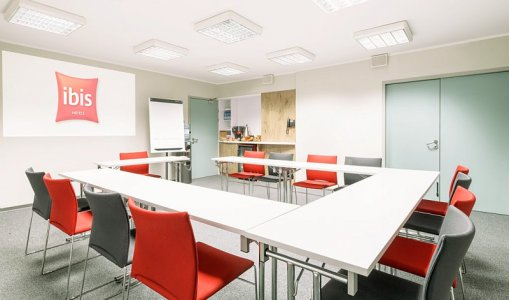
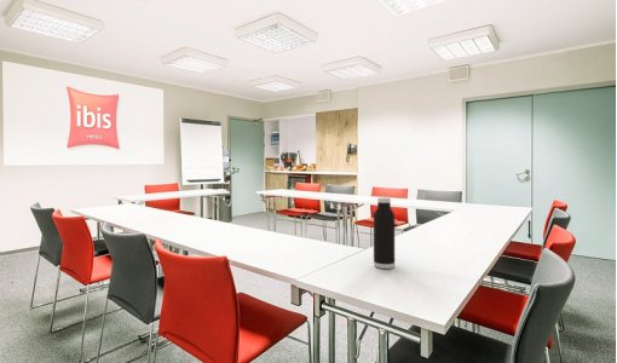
+ water bottle [373,197,396,270]
